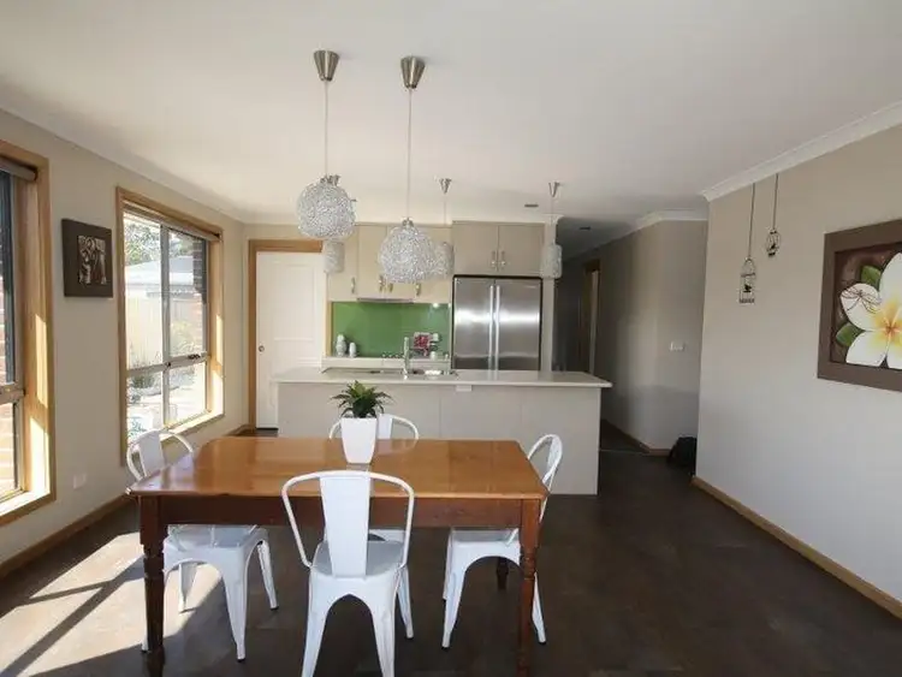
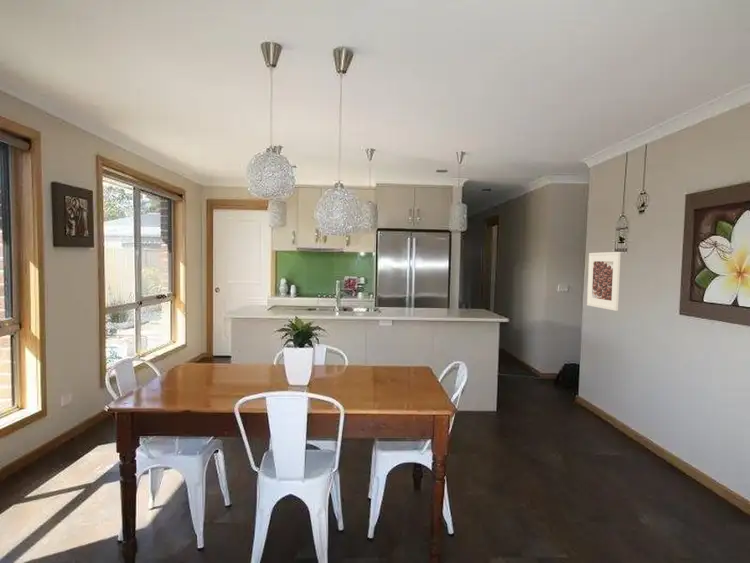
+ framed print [586,251,622,312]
